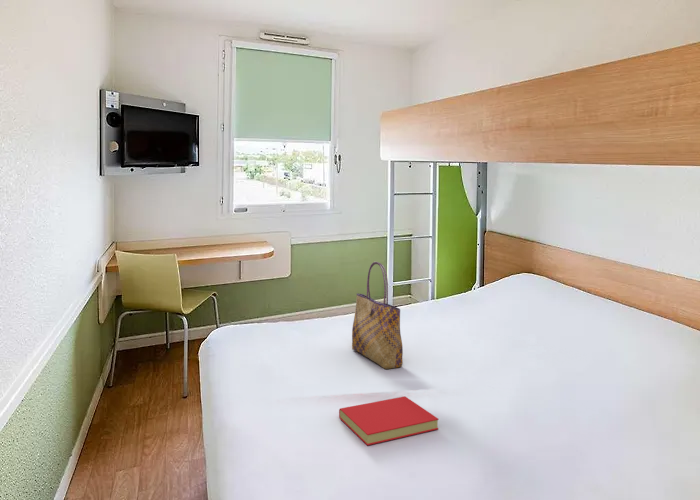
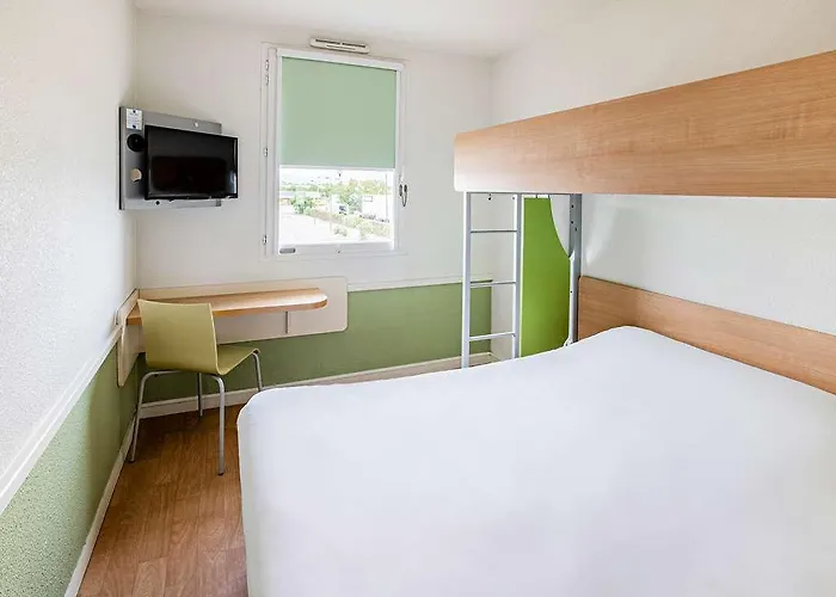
- tote bag [351,261,404,370]
- book [338,395,439,446]
